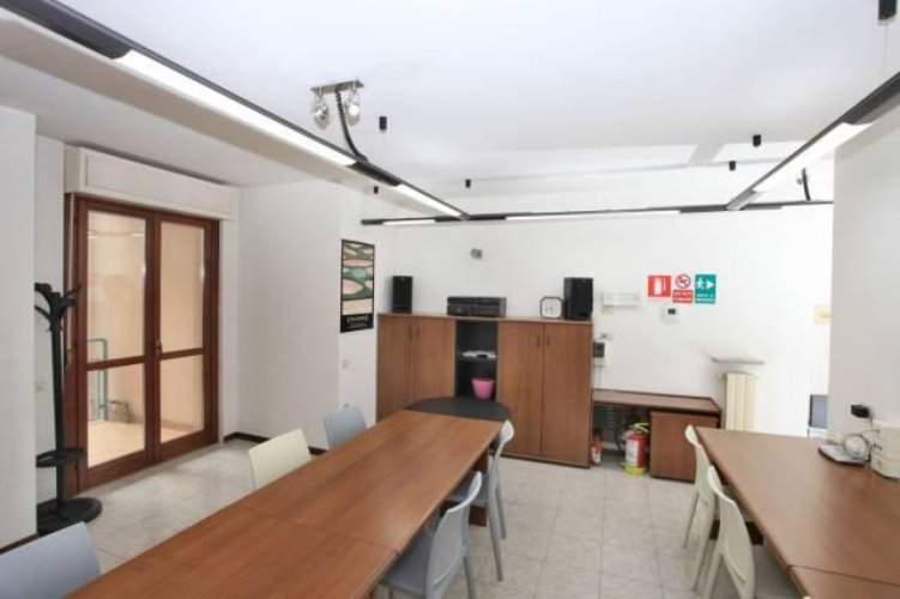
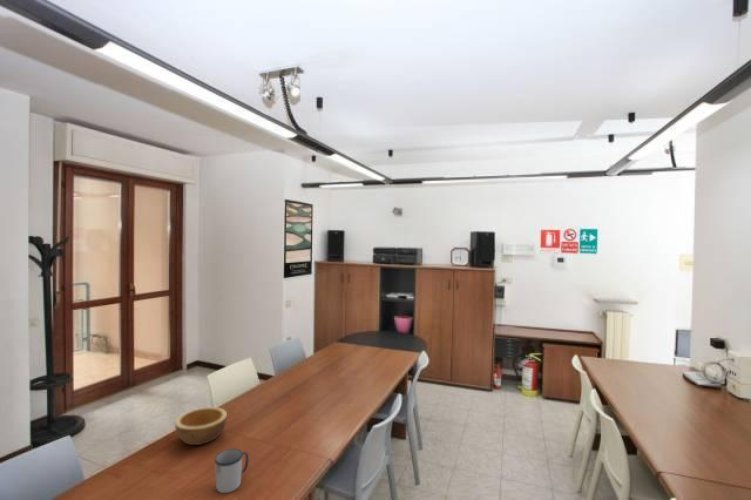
+ bowl [174,406,228,446]
+ mug [214,448,249,494]
